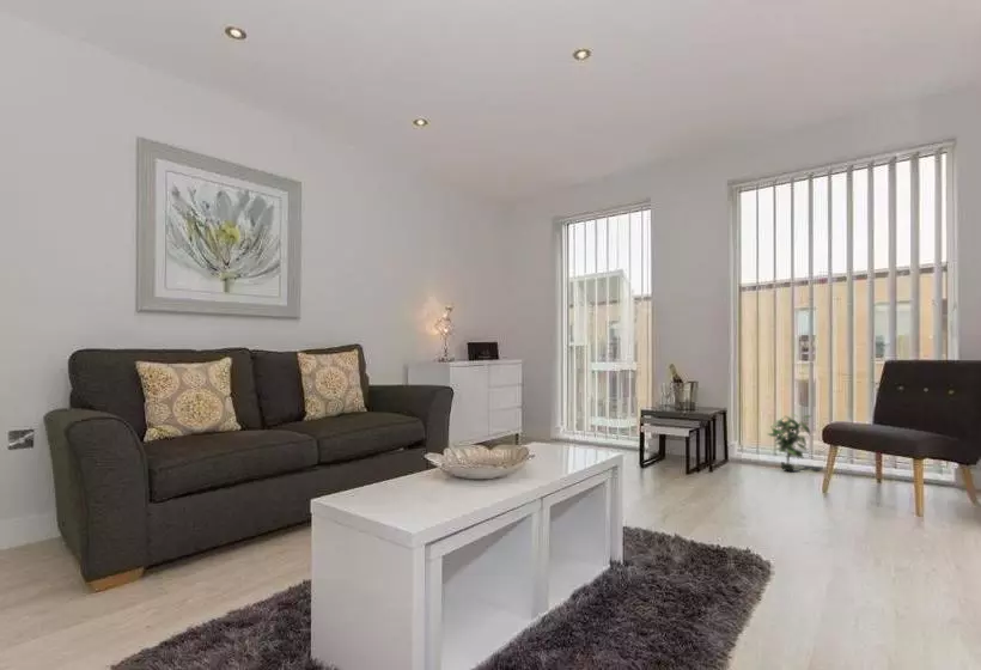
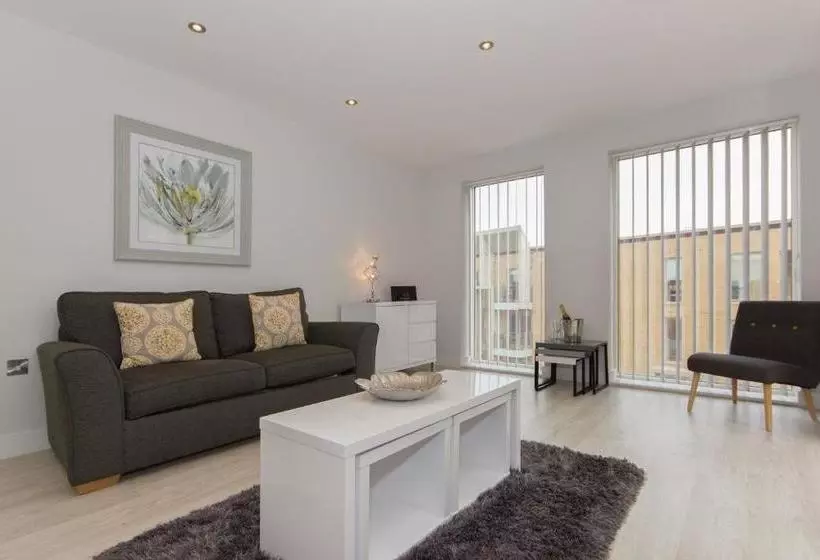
- potted plant [766,413,812,471]
